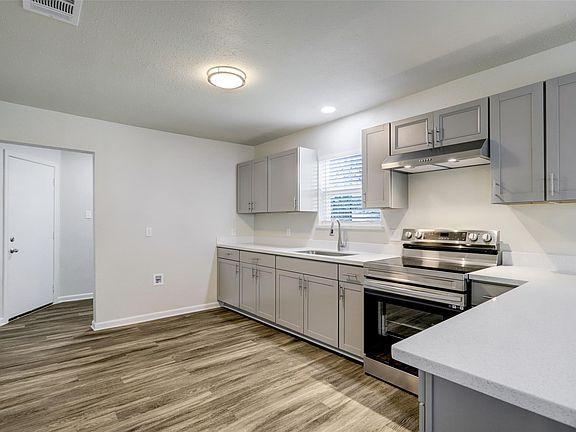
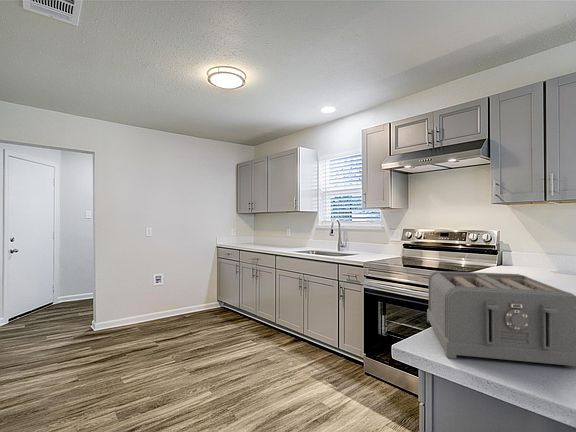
+ toaster [426,270,576,367]
